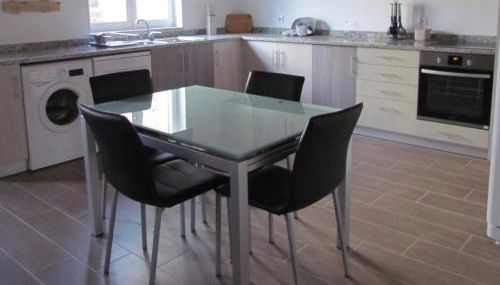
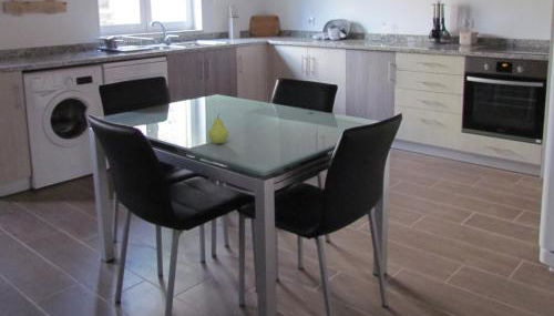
+ fruit [207,113,229,144]
